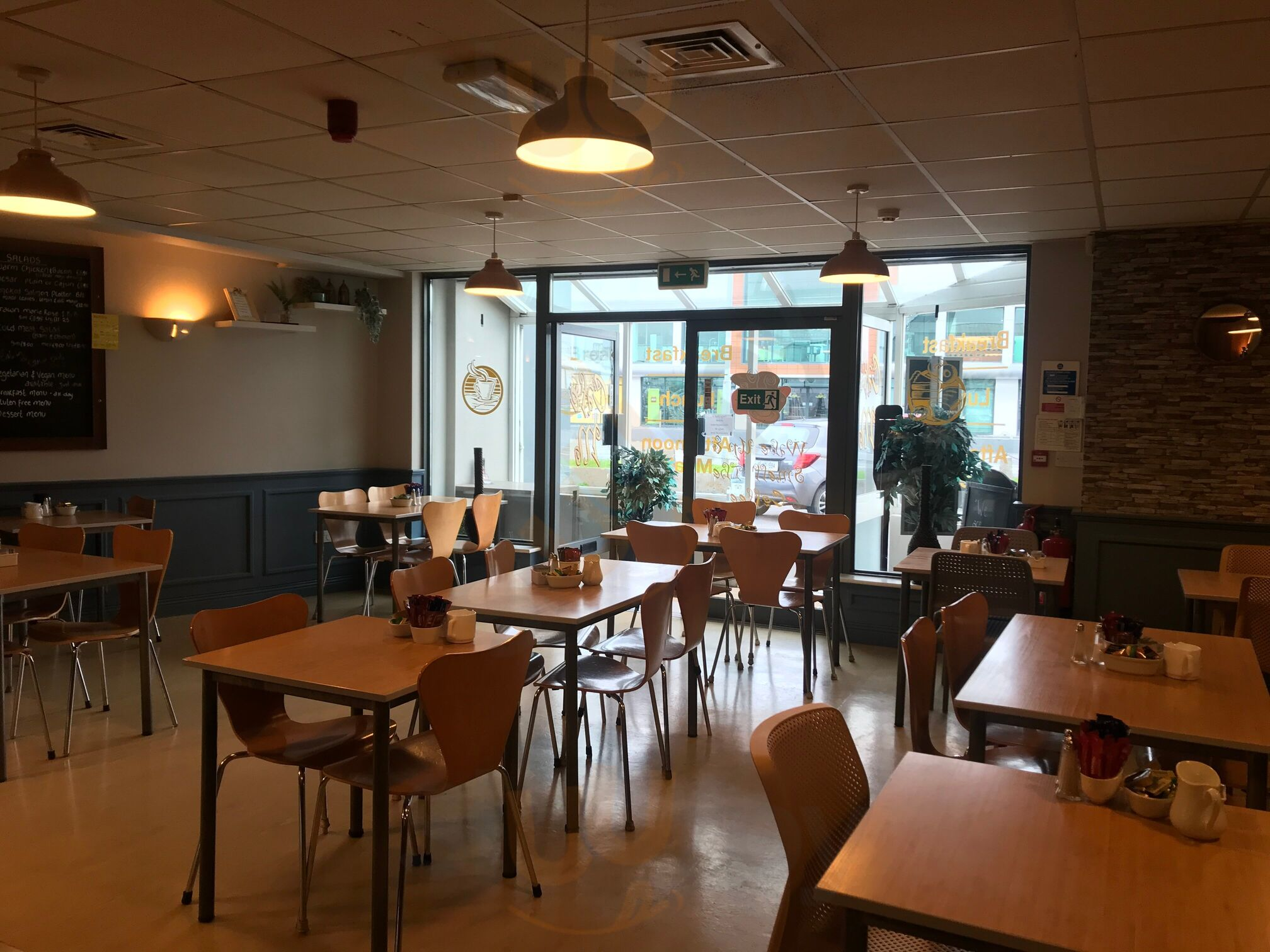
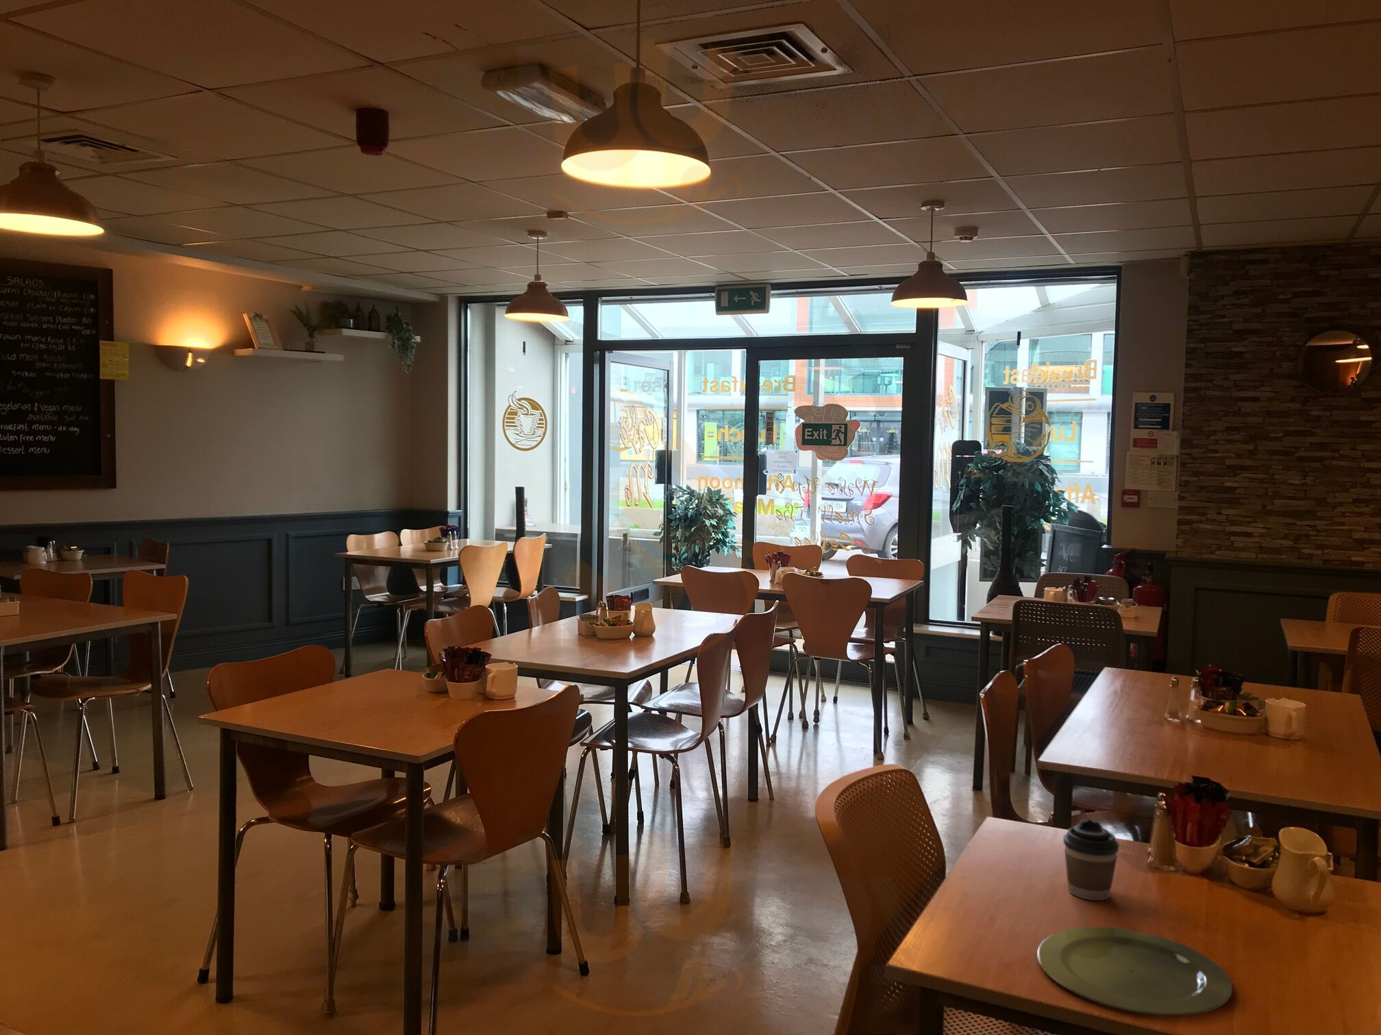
+ coffee cup [1062,819,1120,901]
+ plate [1036,926,1233,1017]
